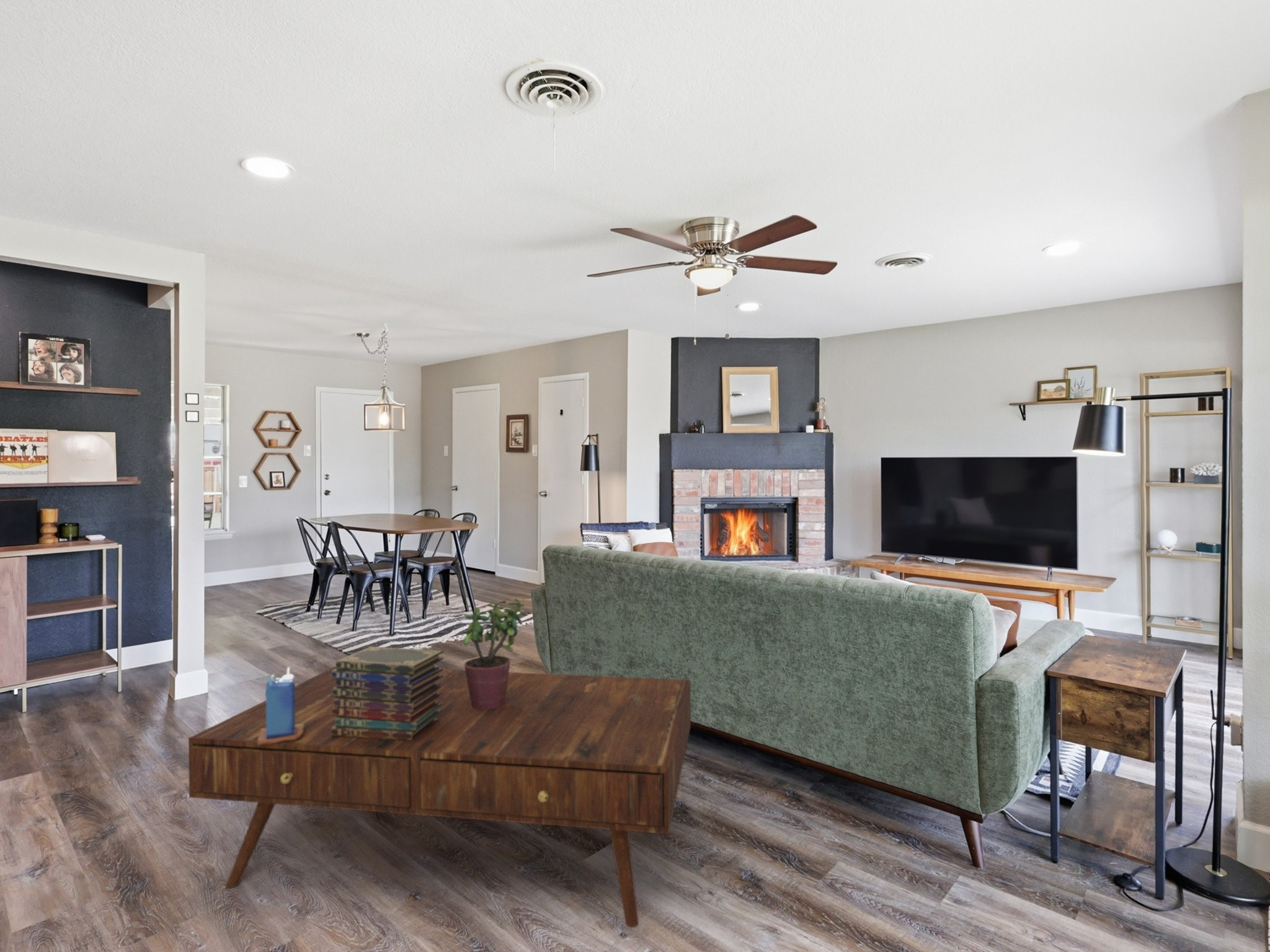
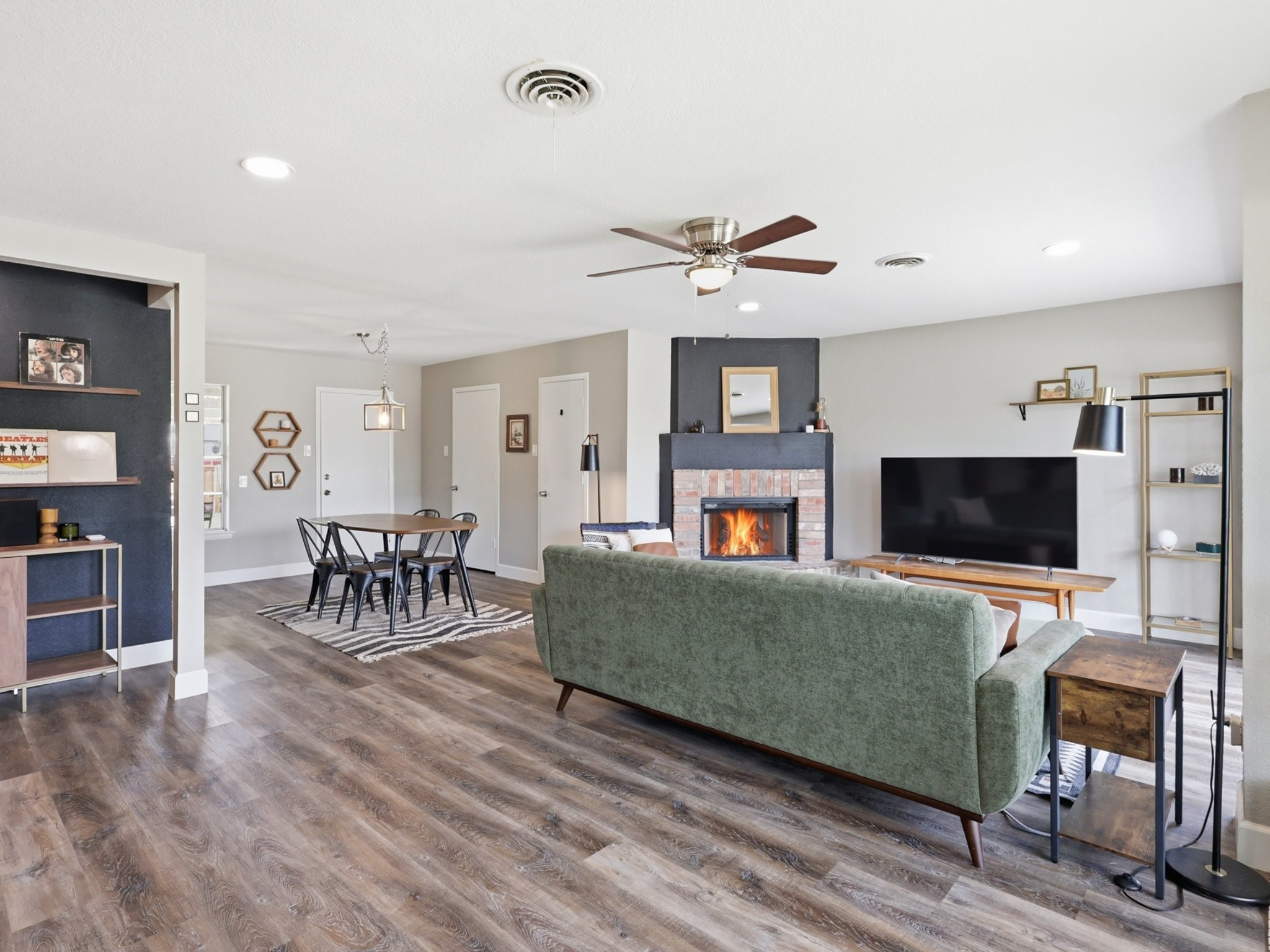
- candle [257,666,304,745]
- coffee table [188,666,691,928]
- book stack [331,646,444,741]
- potted plant [463,598,526,709]
